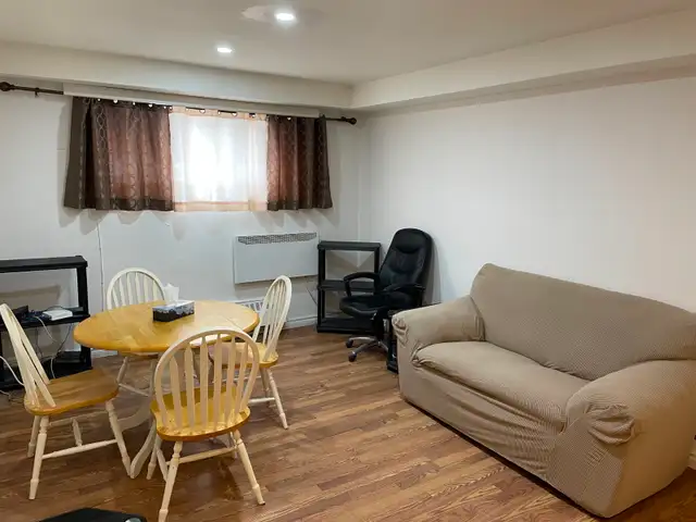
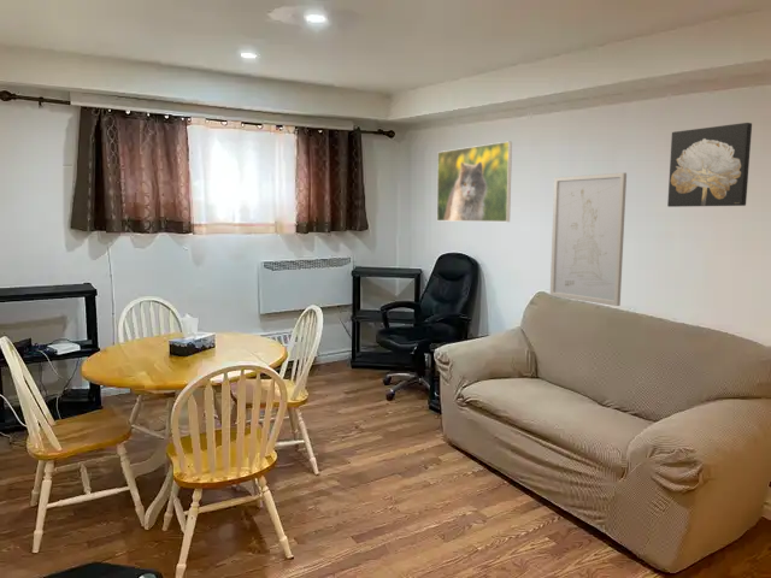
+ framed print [436,140,513,223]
+ wall art [549,172,628,307]
+ wall art [666,122,753,208]
